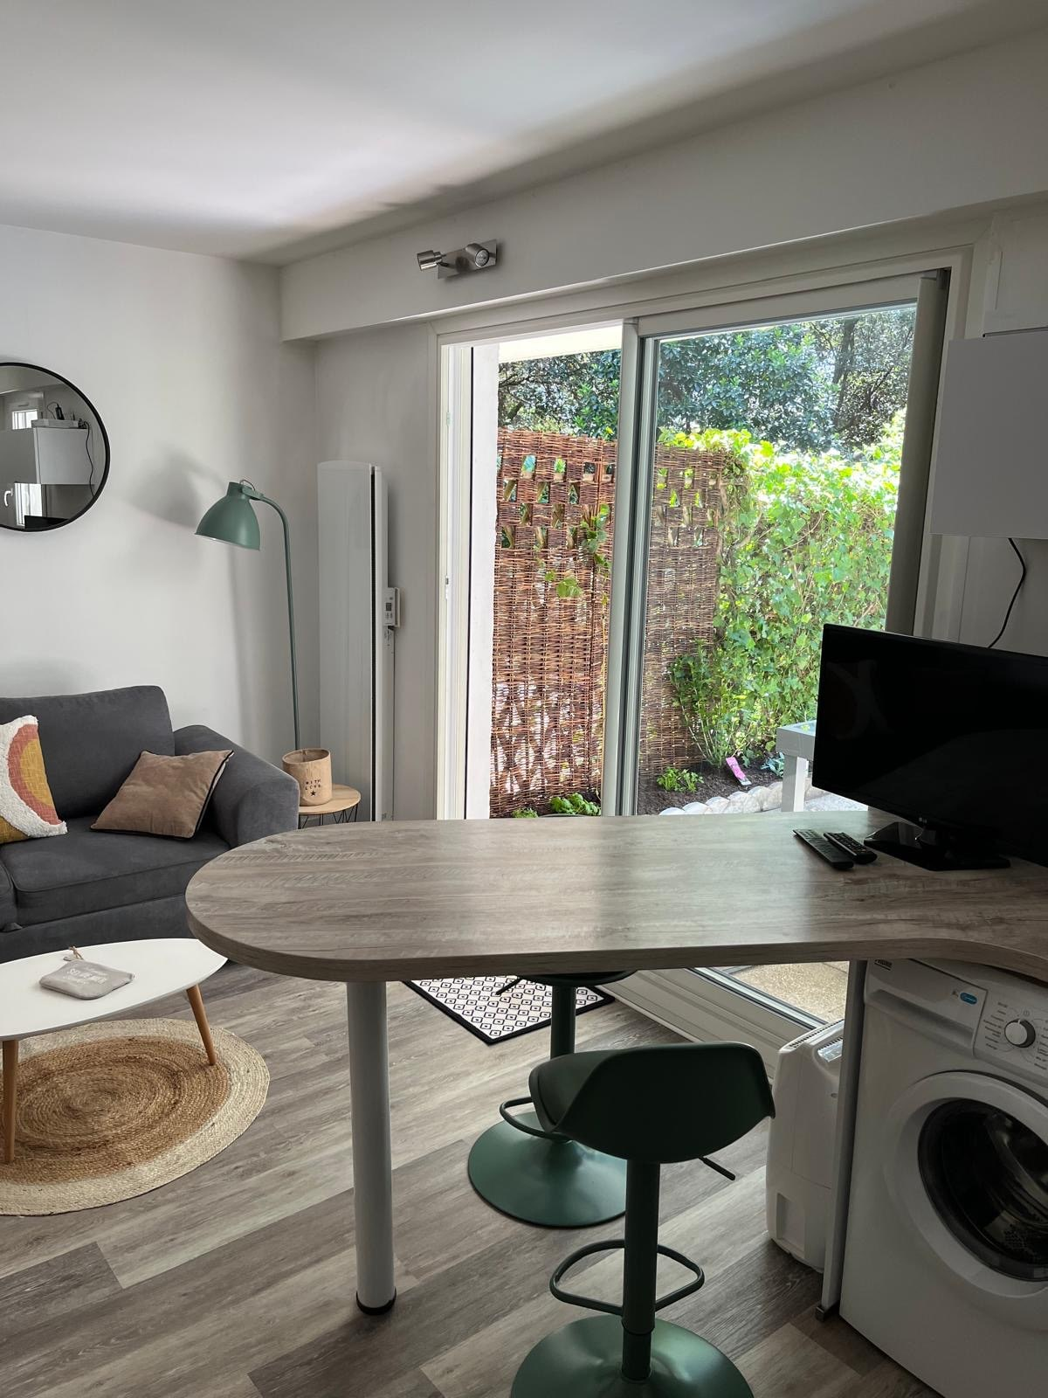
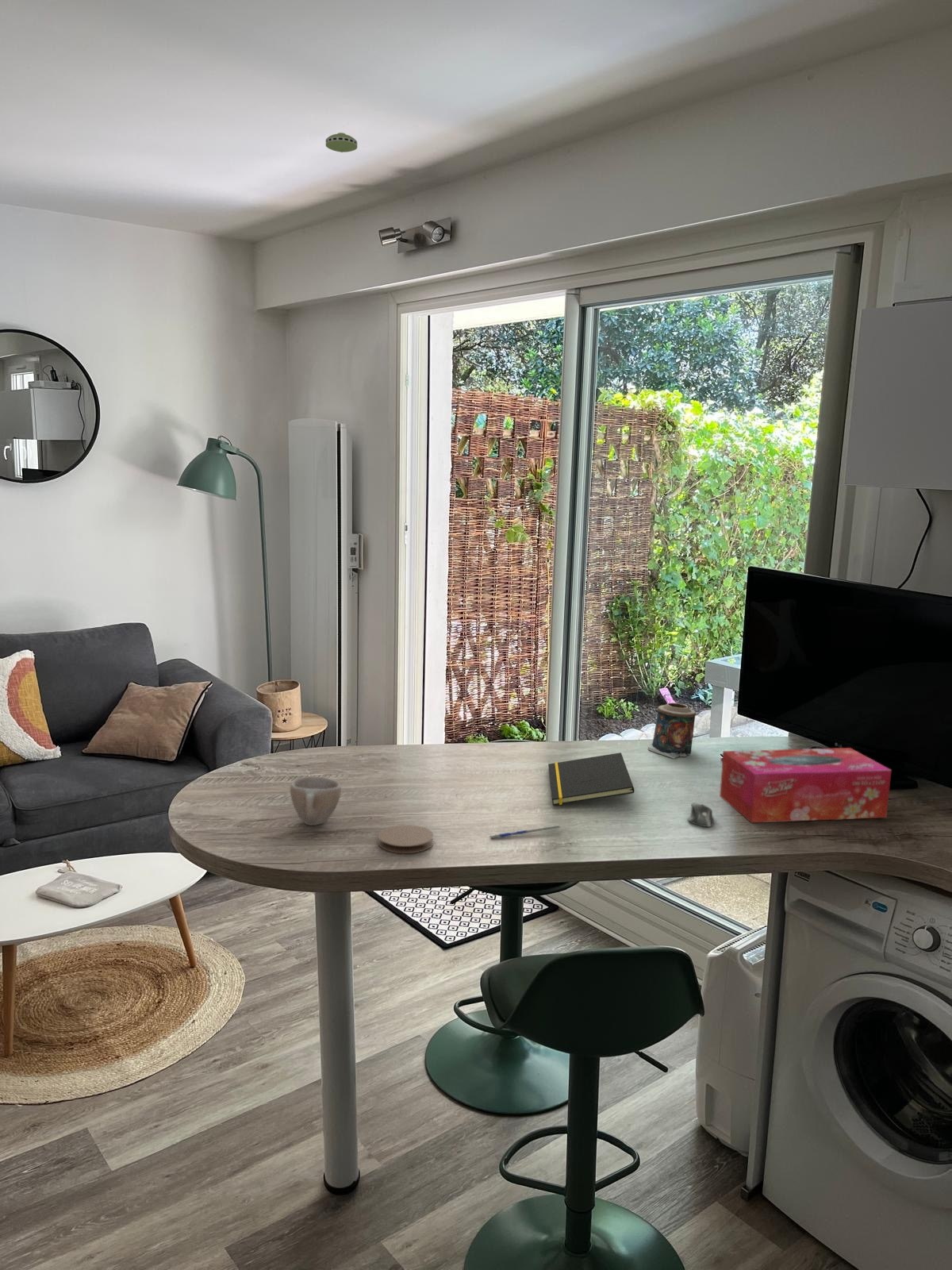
+ candle [647,702,697,760]
+ tissue box [719,747,893,824]
+ cup [290,775,342,826]
+ coaster [377,824,435,854]
+ smoke detector [325,132,358,153]
+ computer mouse [686,802,715,828]
+ pen [489,825,562,841]
+ notepad [547,752,635,806]
